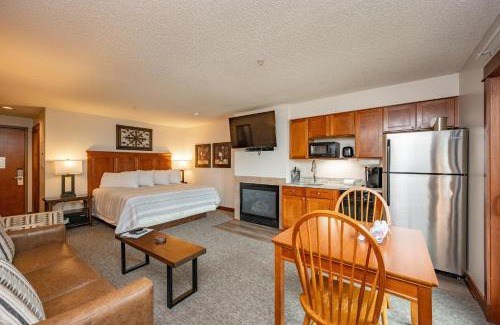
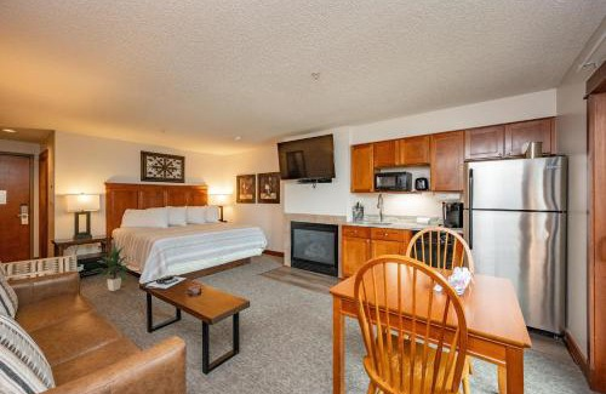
+ indoor plant [91,246,132,292]
